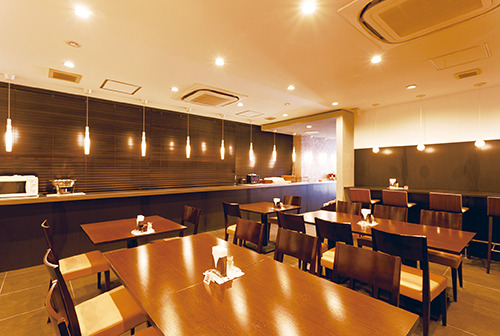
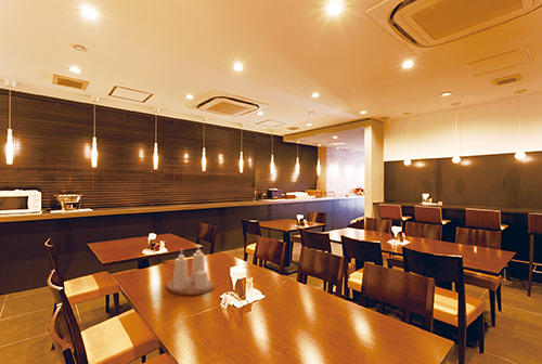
+ condiment set [166,244,215,297]
